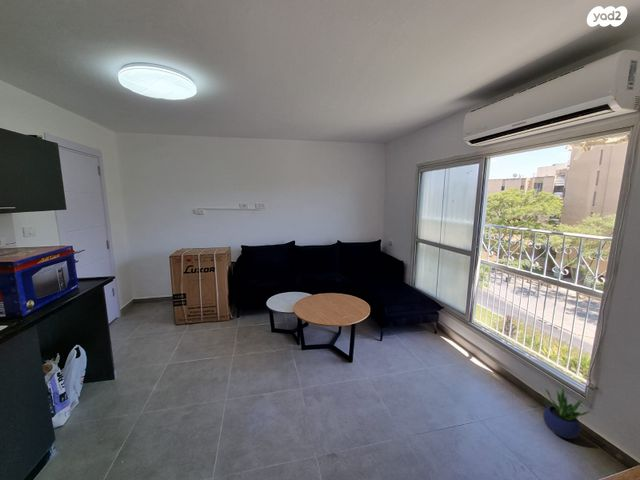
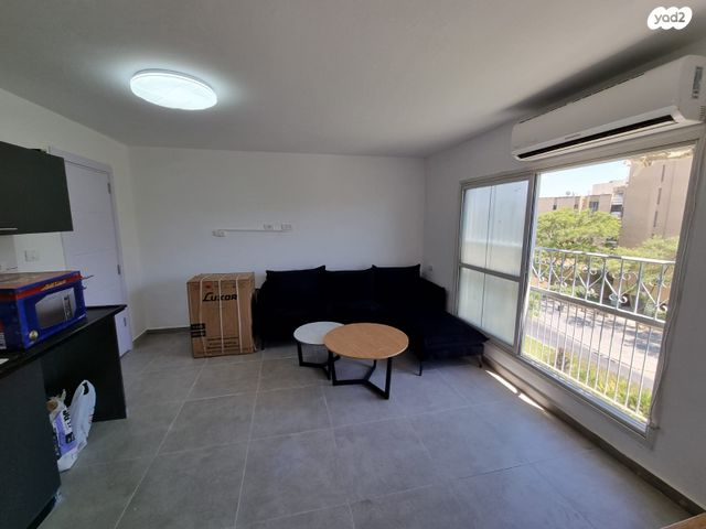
- potted plant [542,385,591,440]
